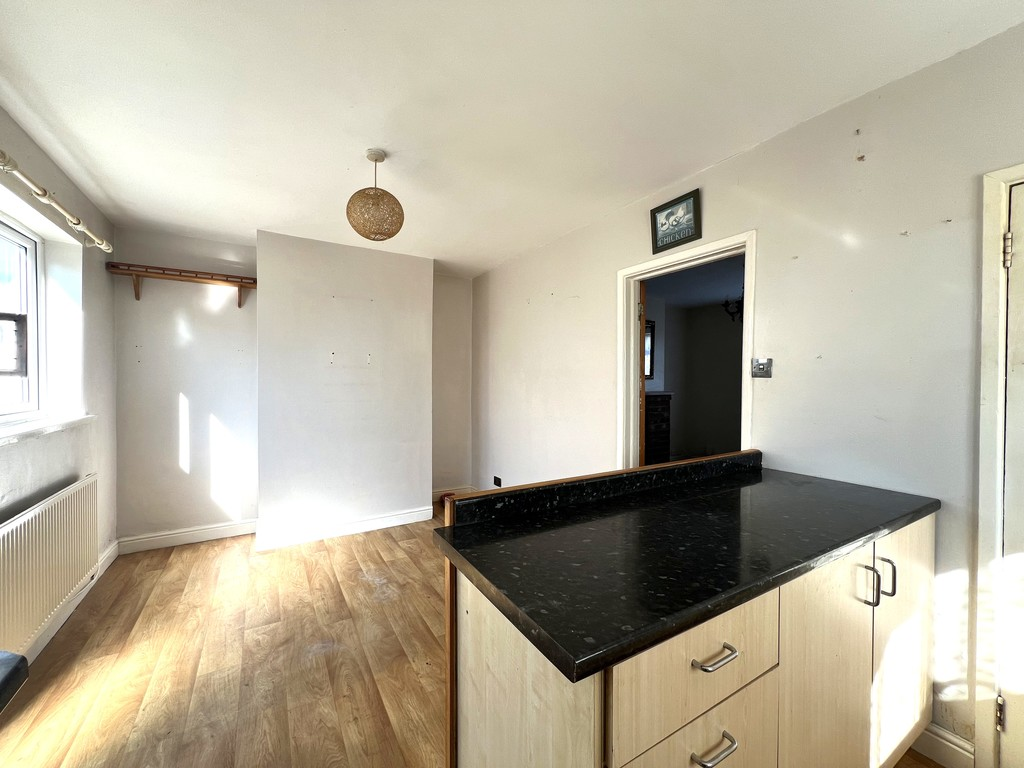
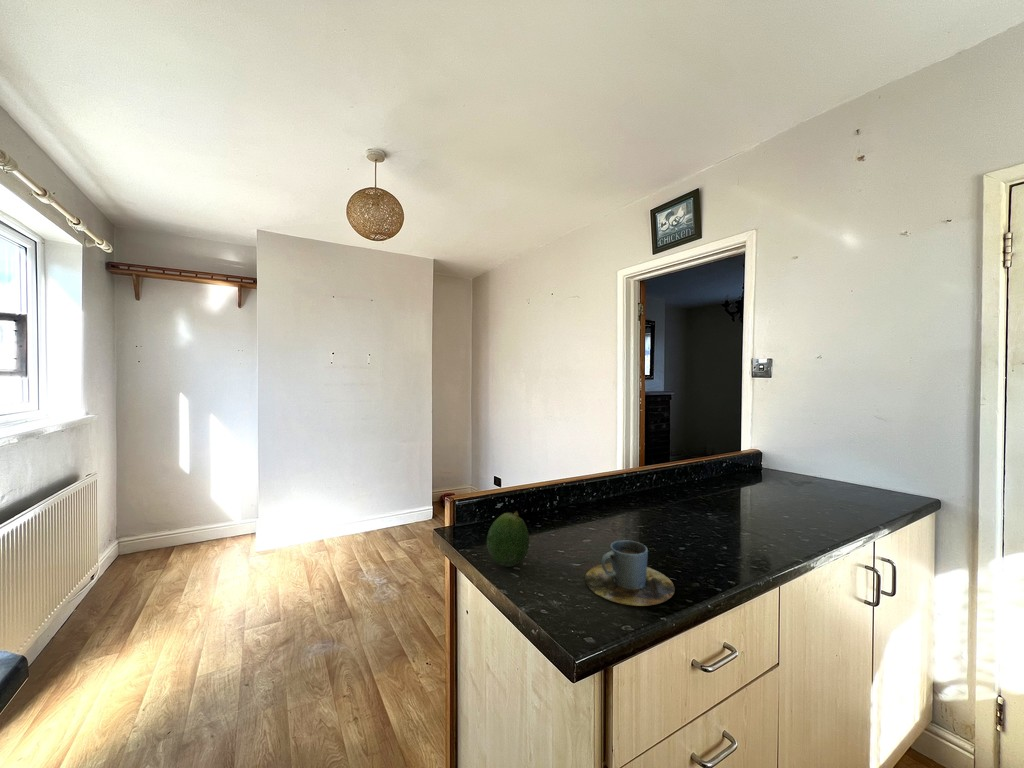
+ fruit [486,510,530,568]
+ cup [584,539,676,607]
